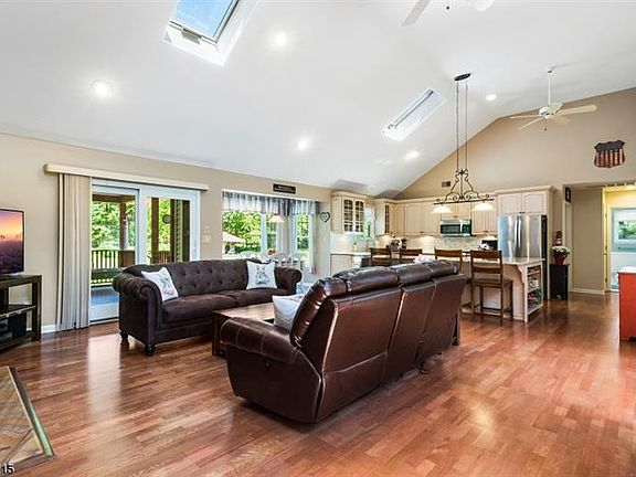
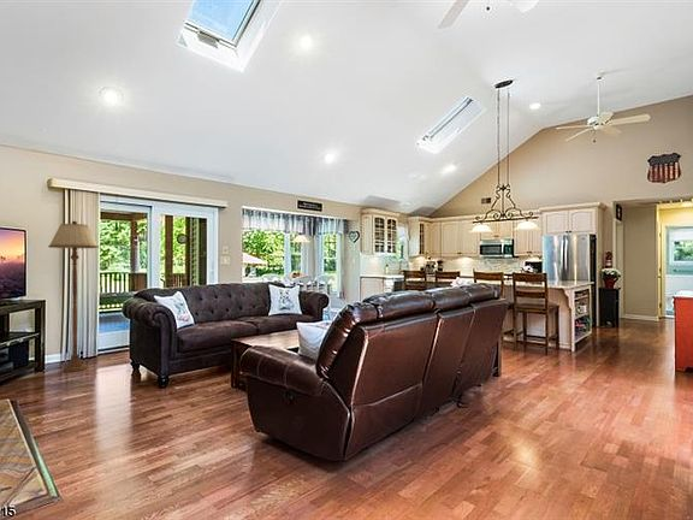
+ floor lamp [47,220,100,373]
